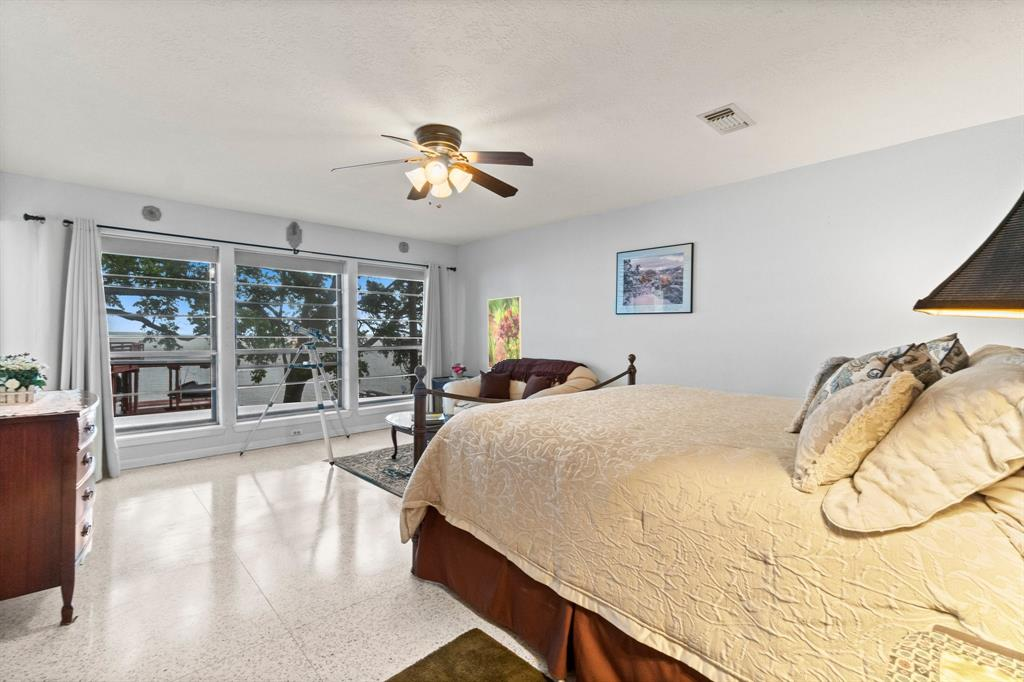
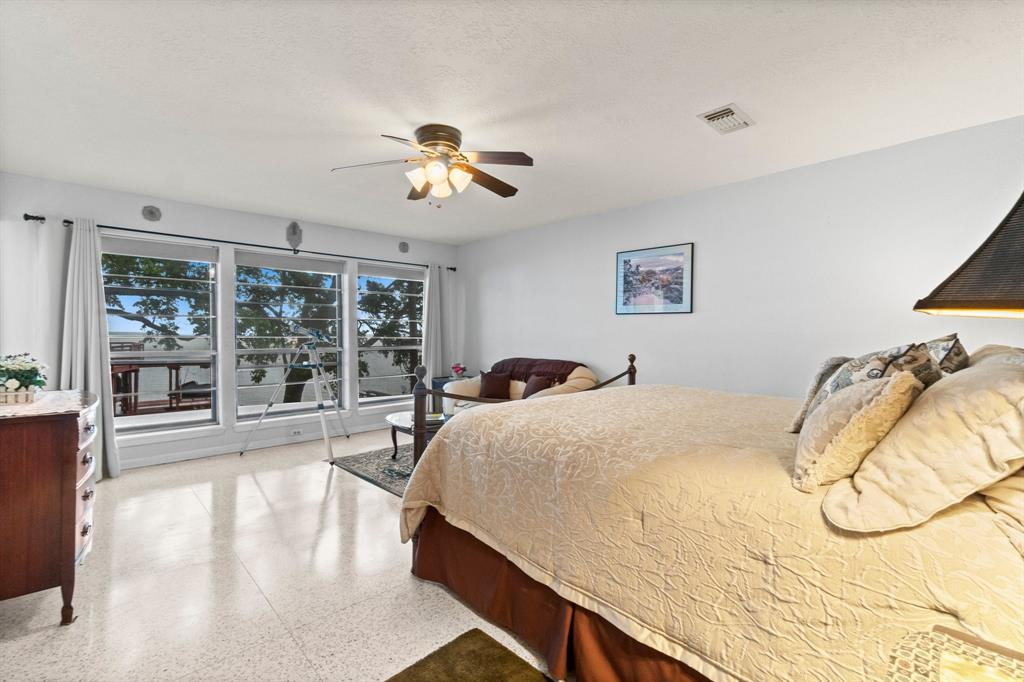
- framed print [487,295,523,369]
